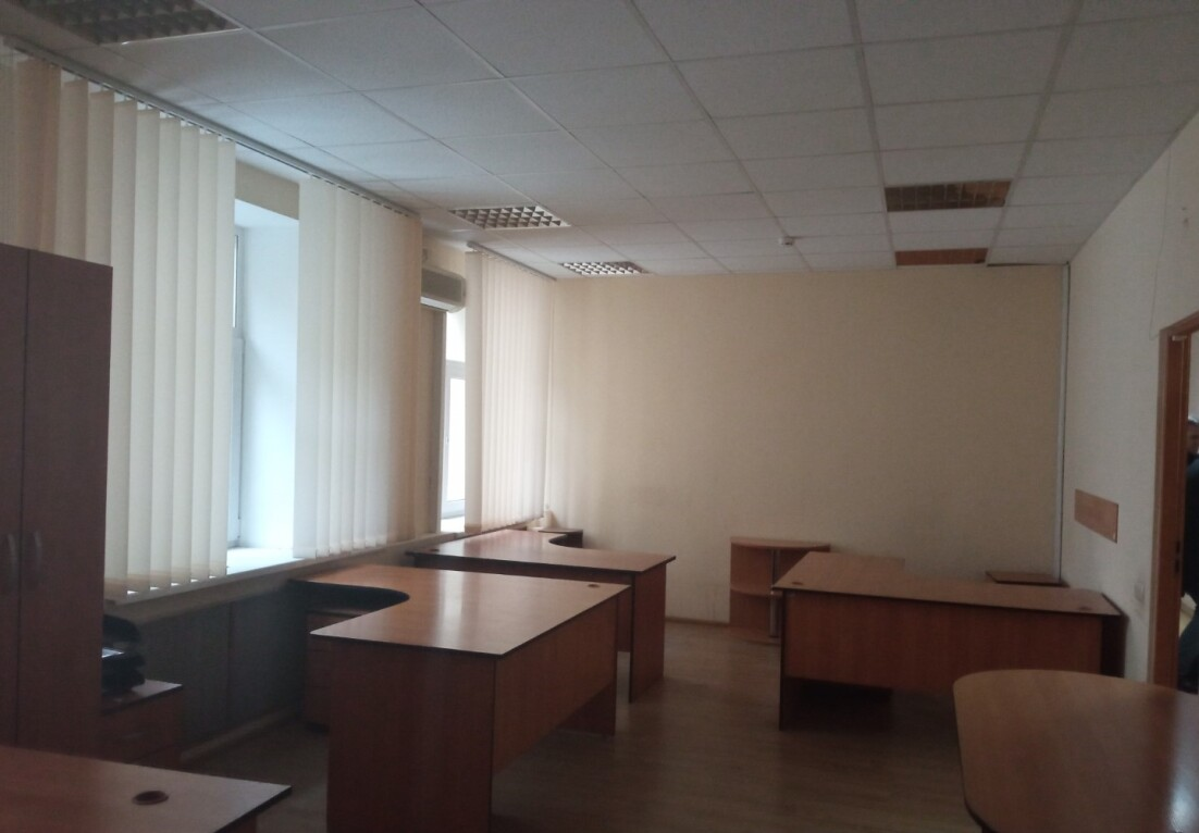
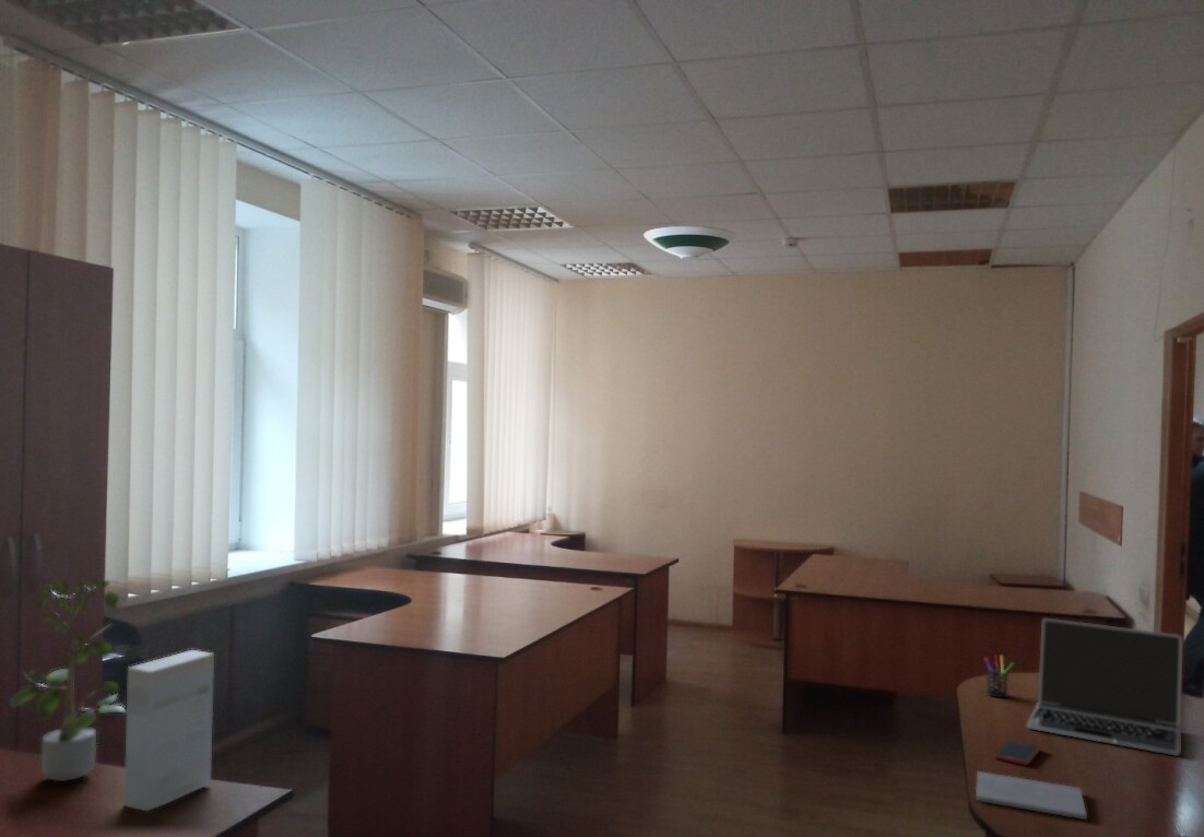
+ laptop [1026,617,1183,757]
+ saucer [642,225,737,260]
+ notepad [975,770,1088,821]
+ potted plant [8,571,127,782]
+ pen holder [983,655,1016,698]
+ book [123,649,215,812]
+ cell phone [993,739,1041,767]
